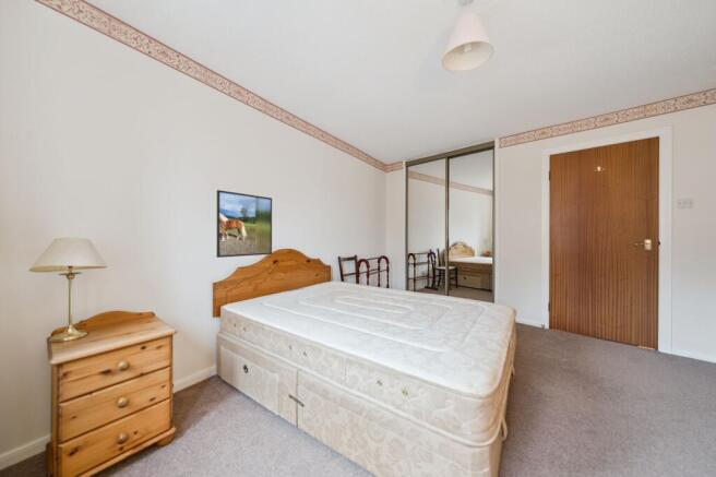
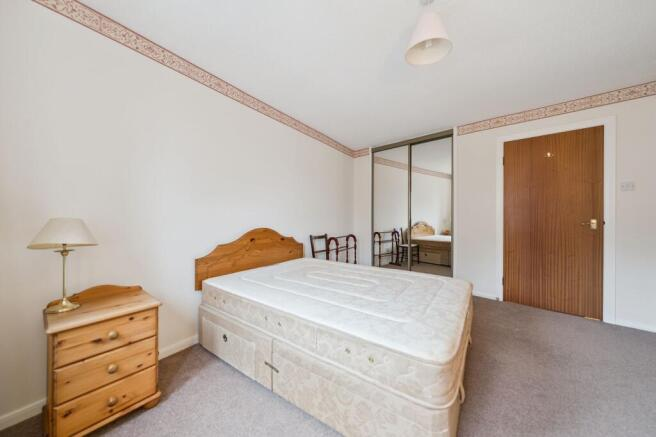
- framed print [216,189,273,259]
